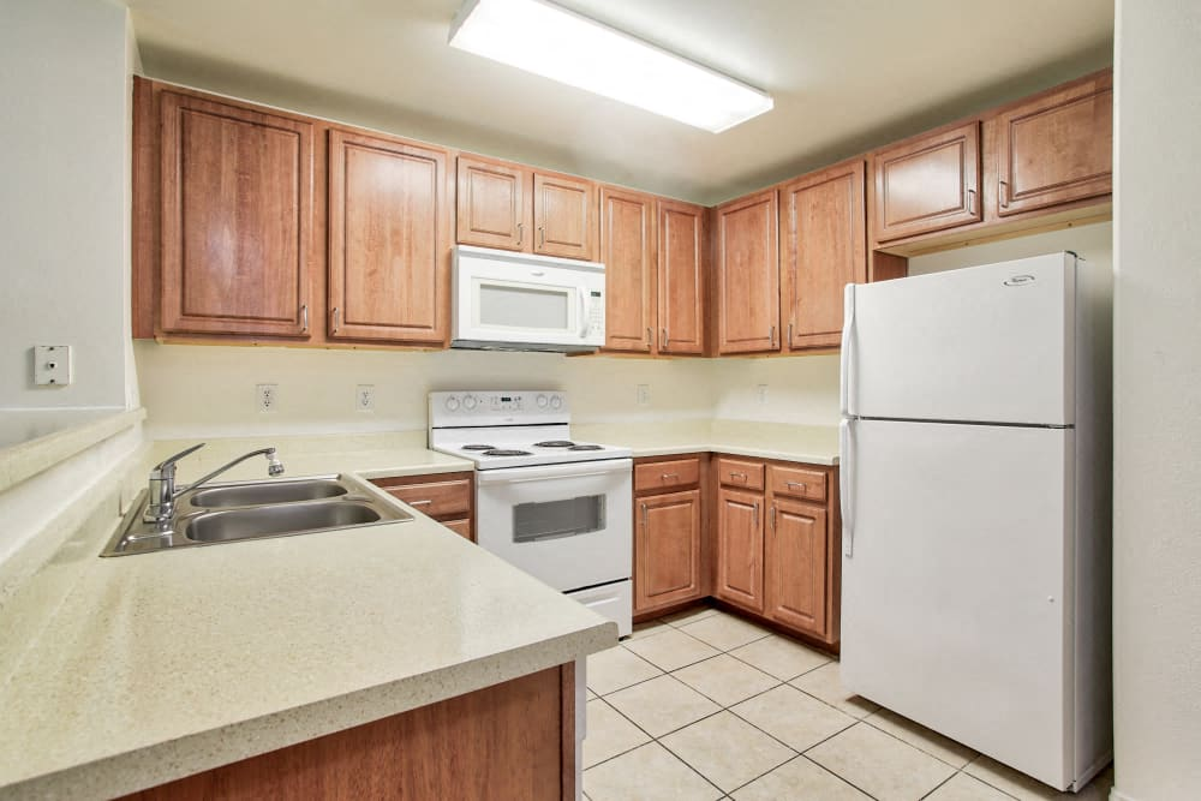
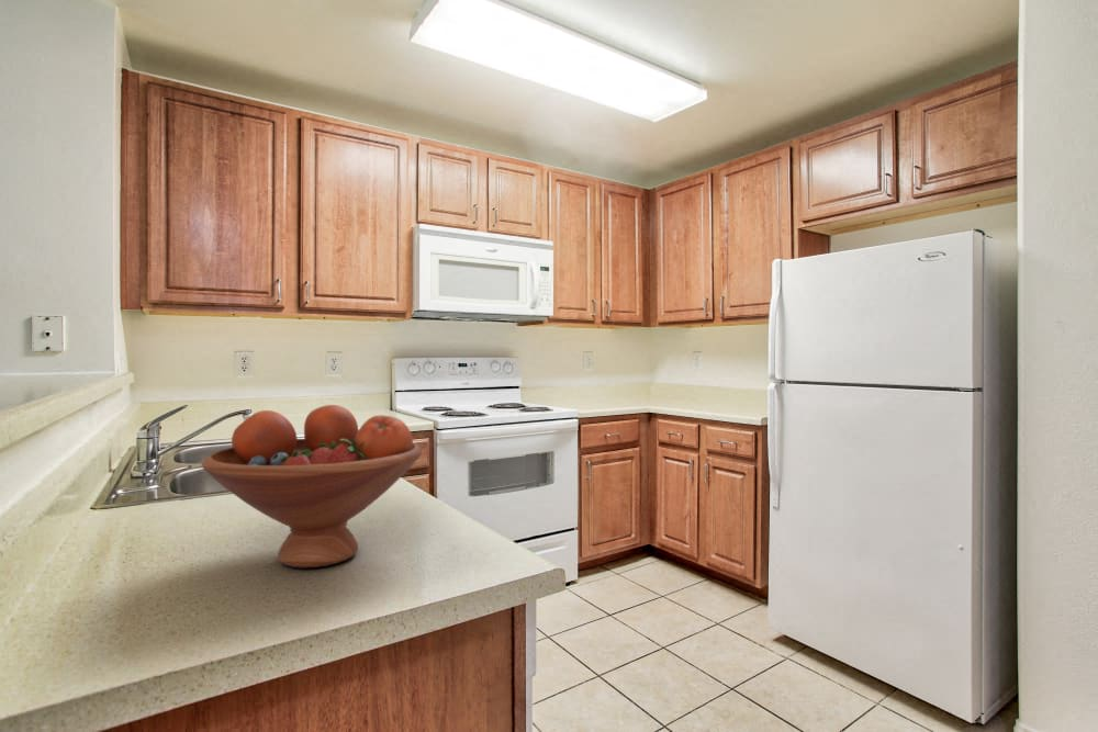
+ fruit bowl [200,404,423,570]
